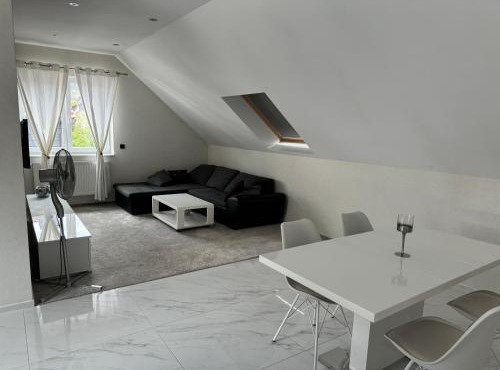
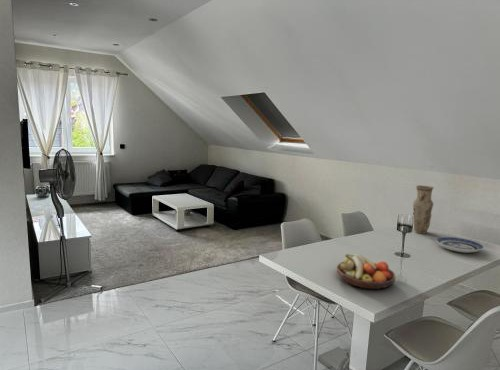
+ plate [435,236,484,254]
+ vase [412,184,434,235]
+ fruit bowl [336,253,396,290]
